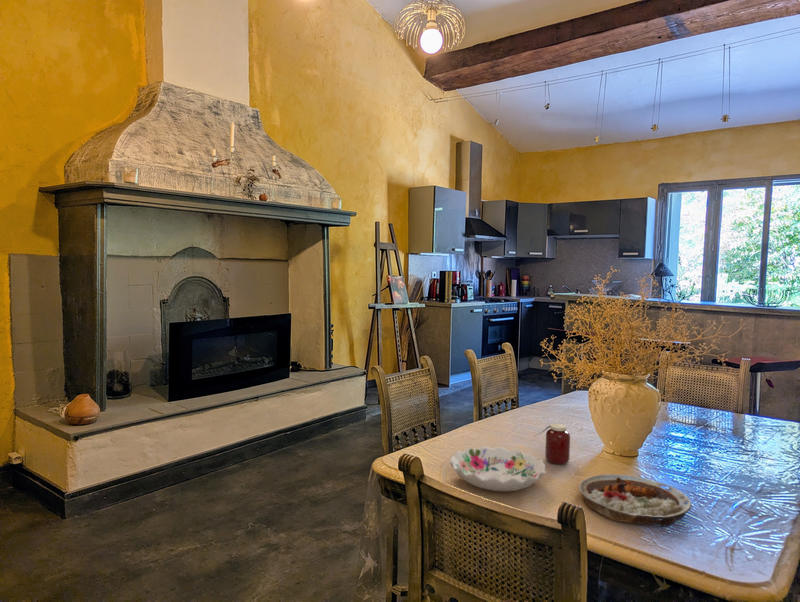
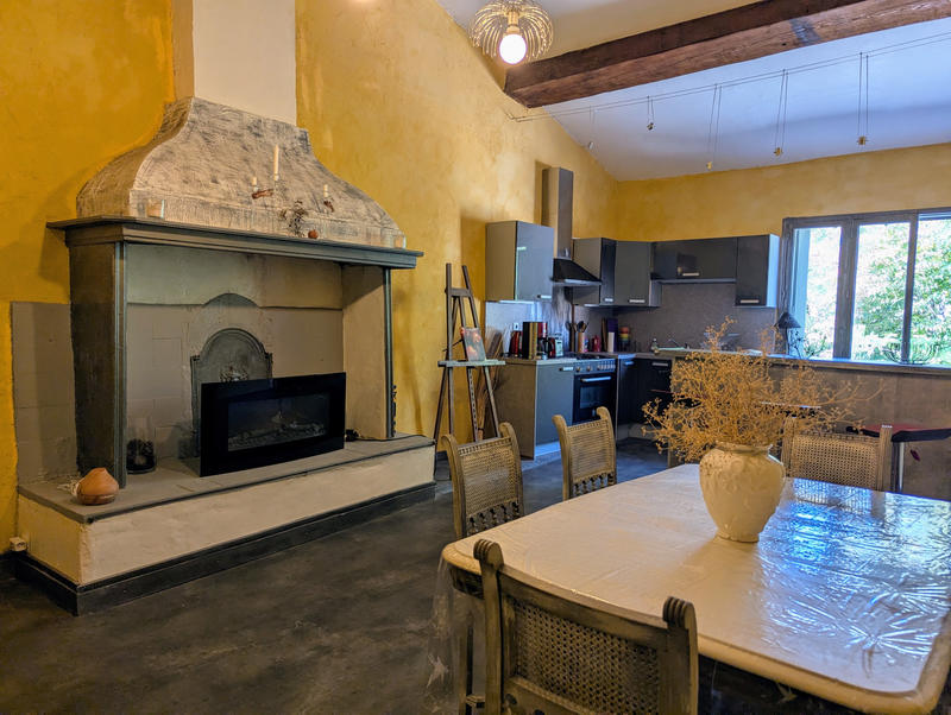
- plate [578,473,693,528]
- decorative bowl [449,445,546,492]
- jar [534,423,571,465]
